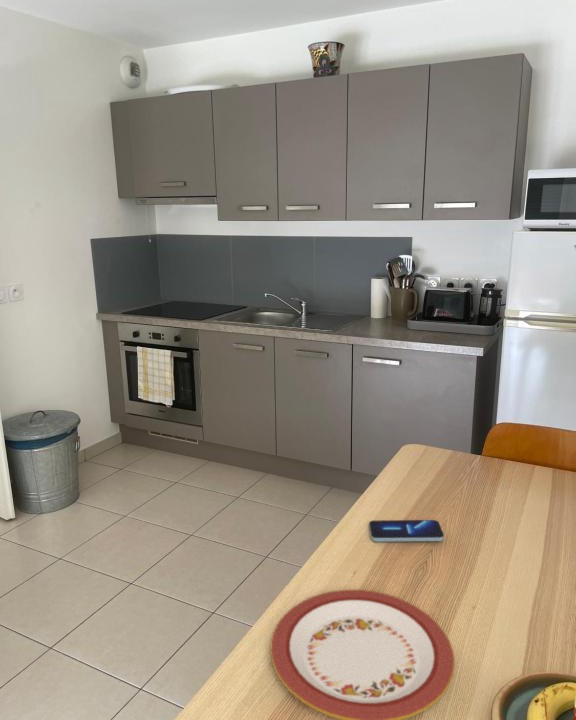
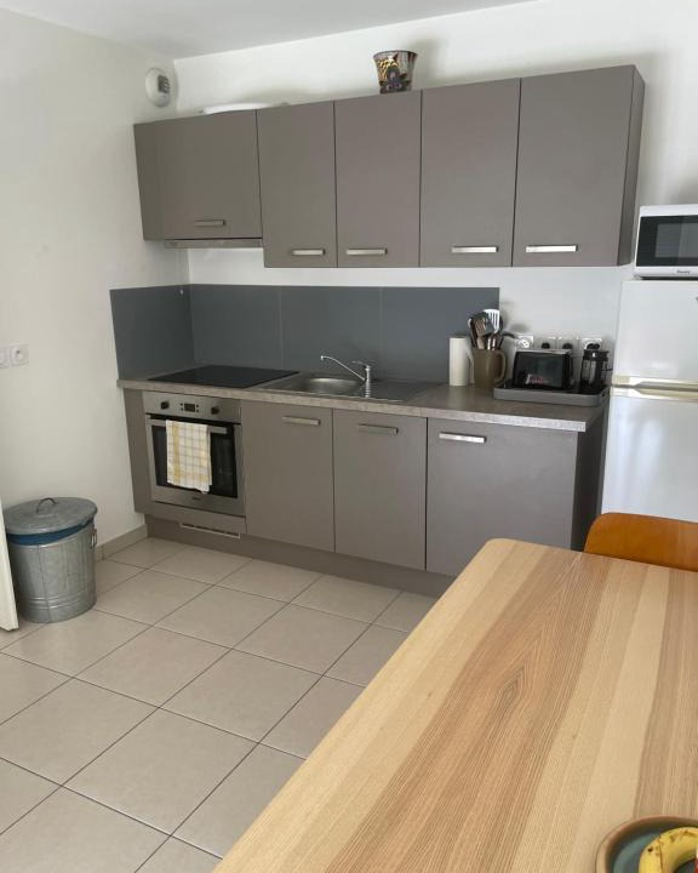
- plate [269,589,456,720]
- smartphone [368,519,445,543]
